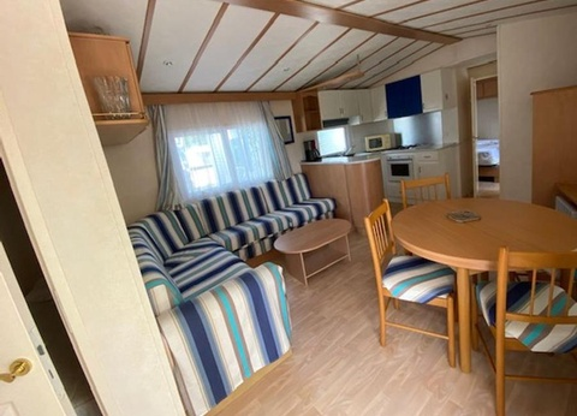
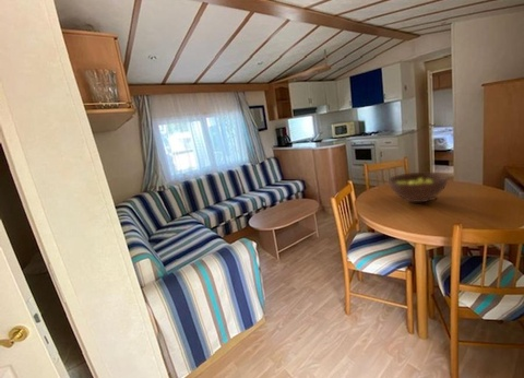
+ fruit bowl [388,172,449,203]
